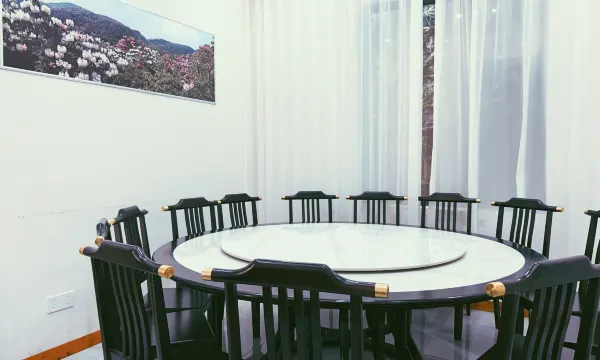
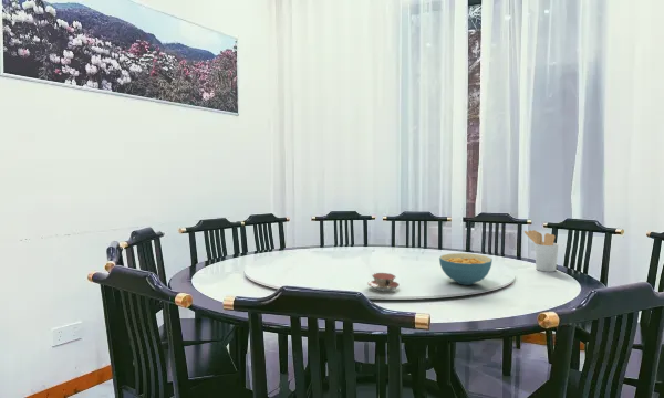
+ utensil holder [523,229,559,273]
+ teacup [366,272,401,292]
+ cereal bowl [438,252,494,286]
